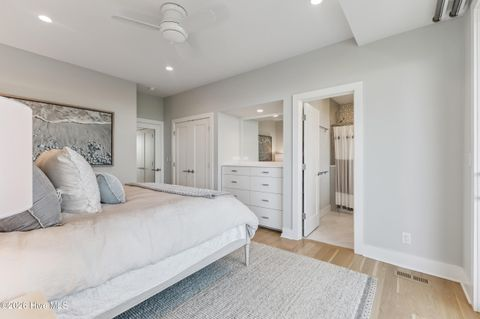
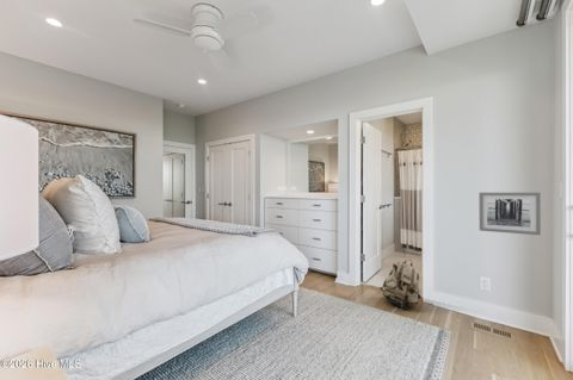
+ wall art [478,192,542,236]
+ backpack [378,258,421,310]
